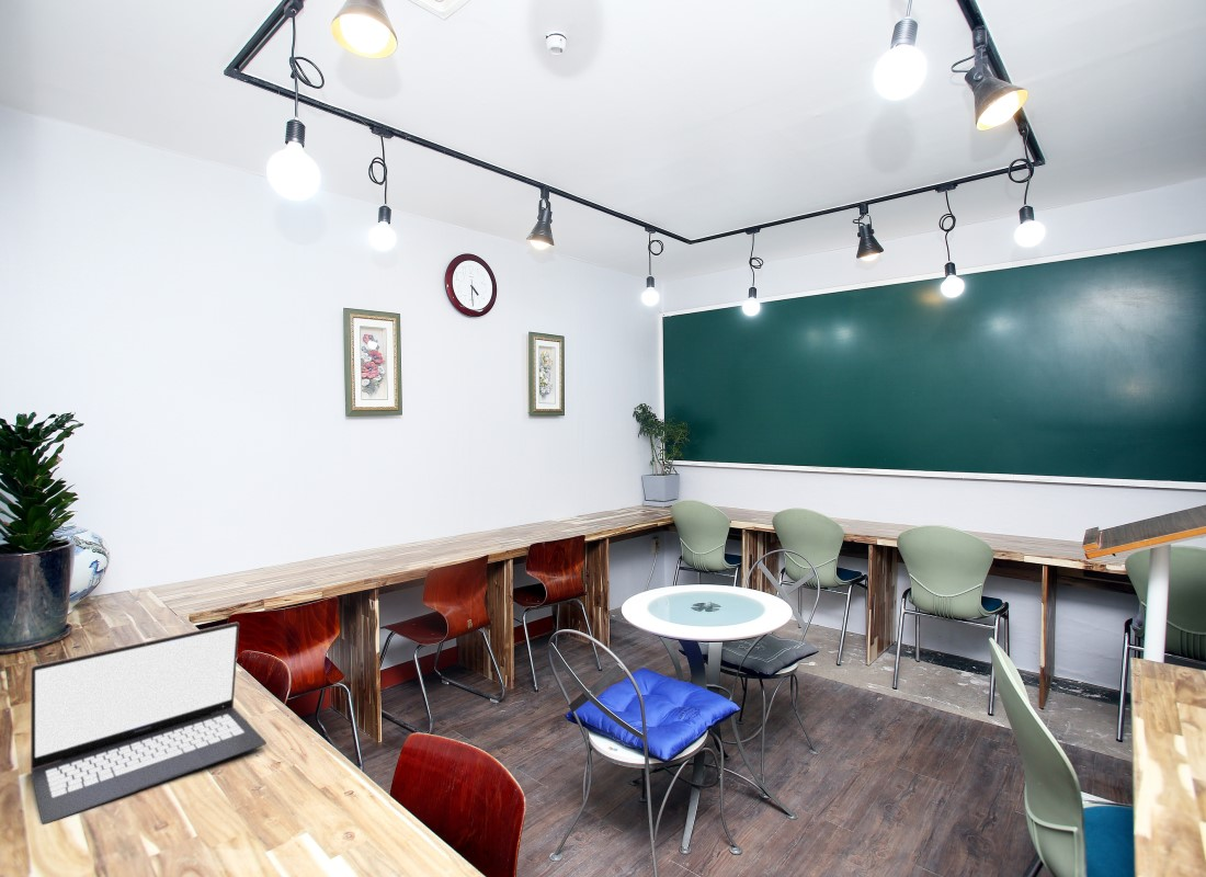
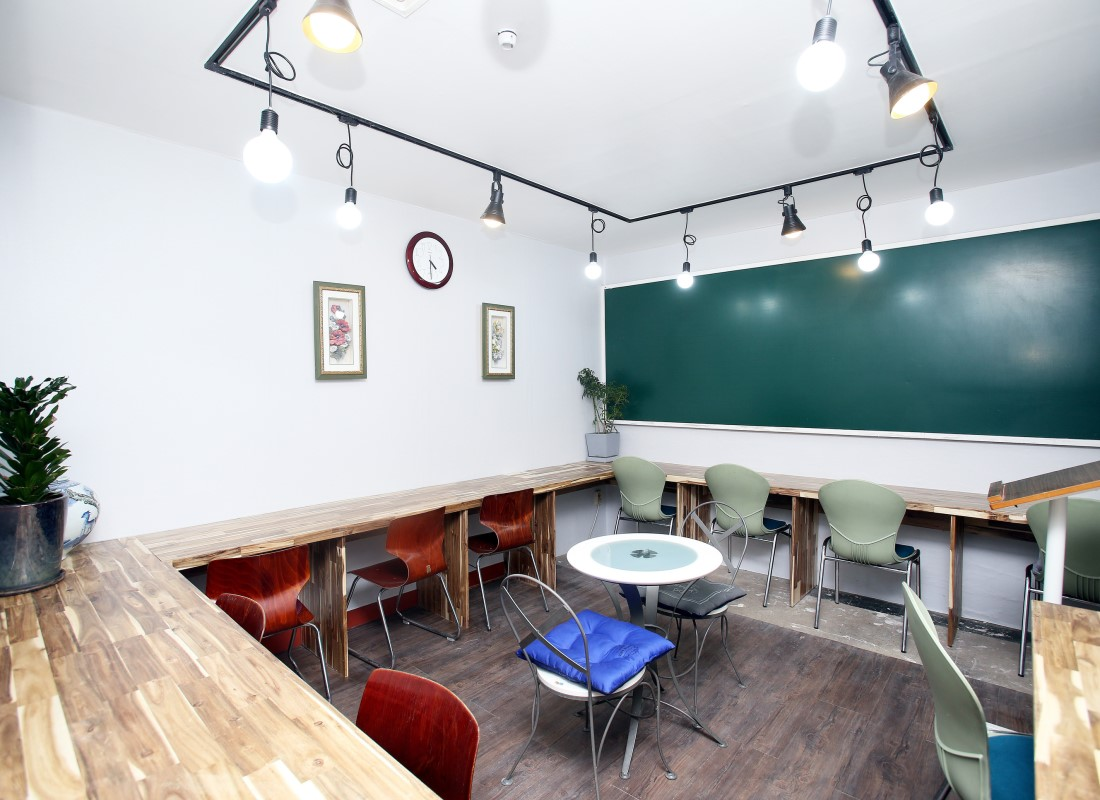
- laptop [30,622,268,825]
